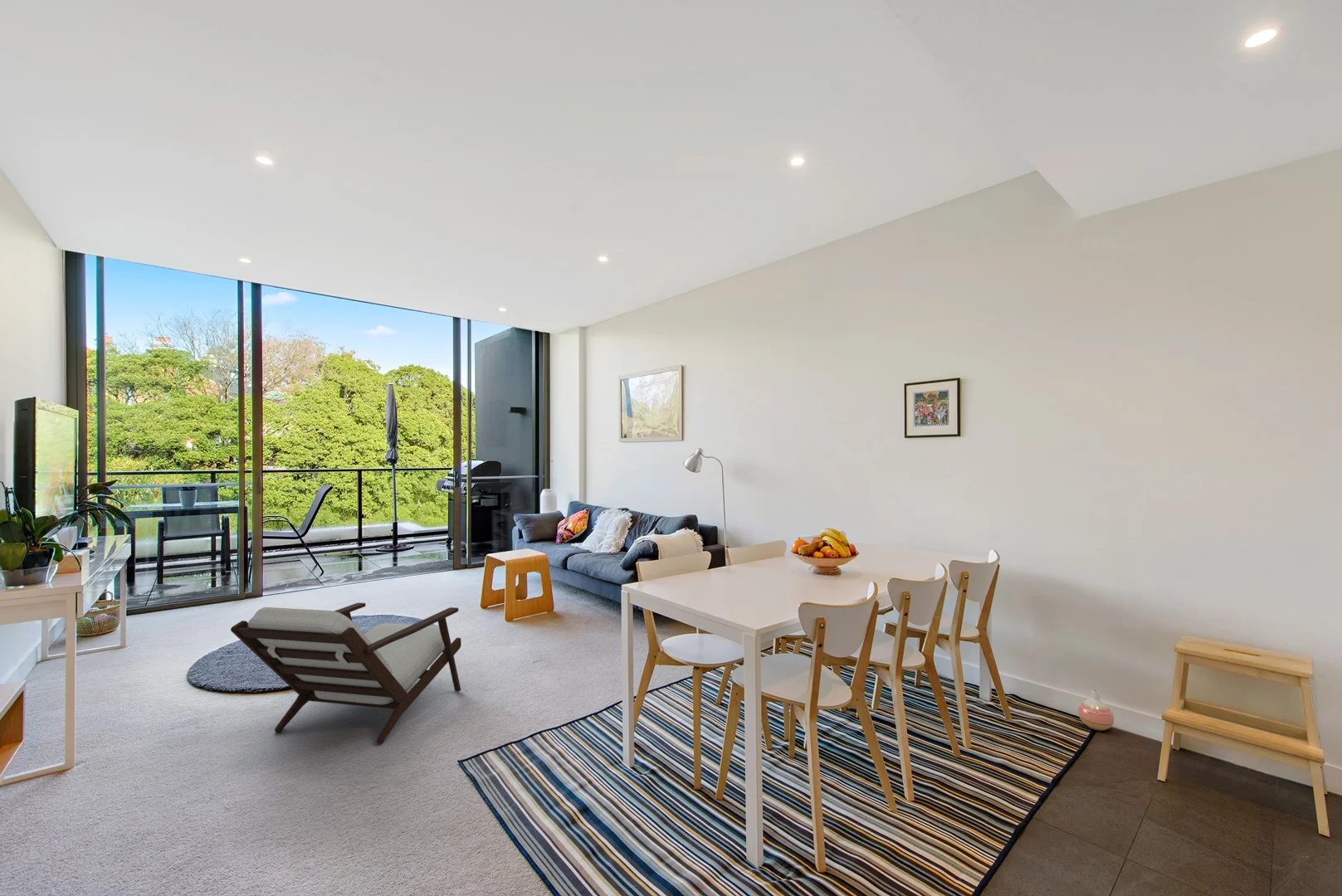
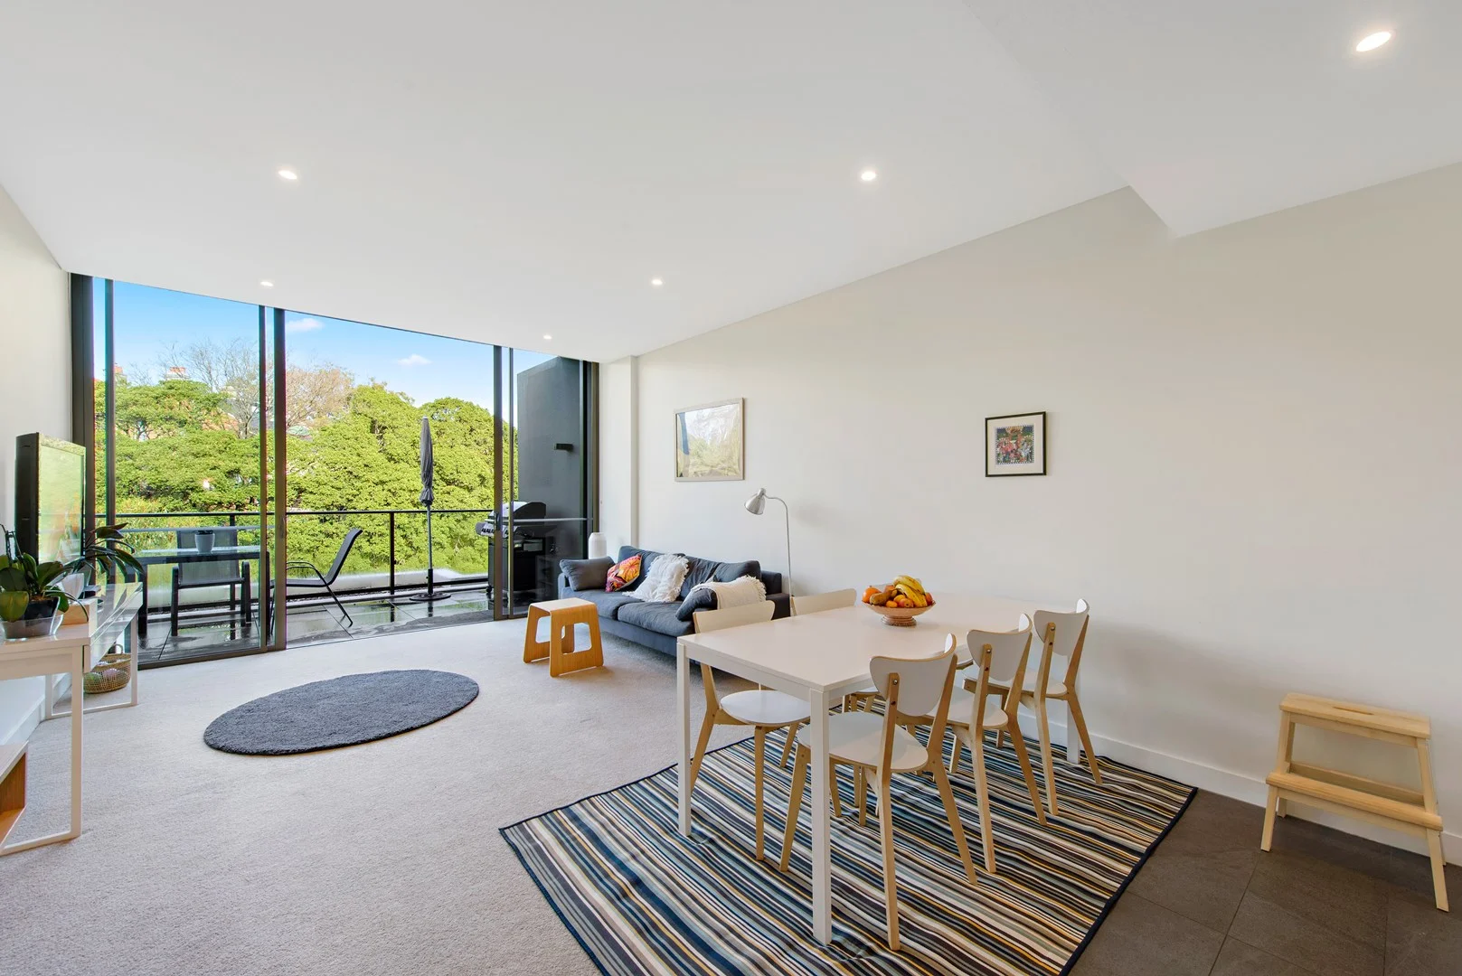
- vase [1077,689,1115,732]
- armchair [230,601,462,744]
